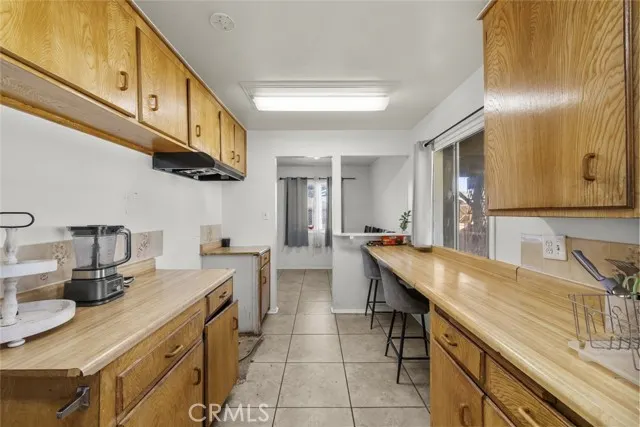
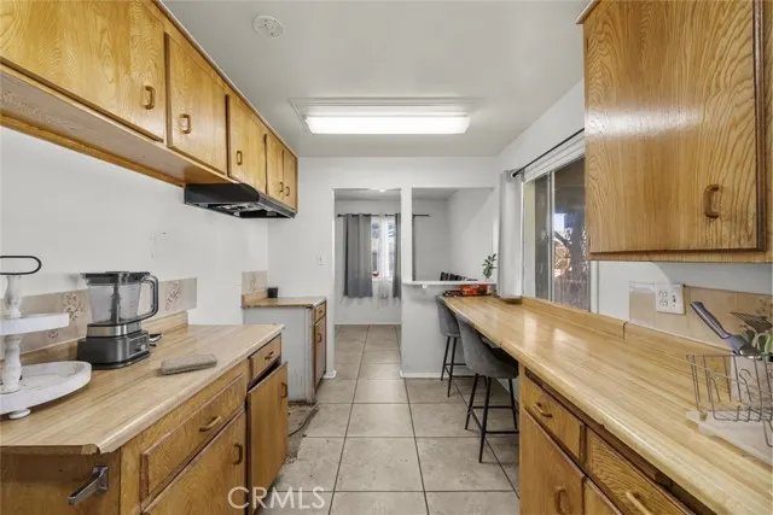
+ washcloth [161,352,220,375]
